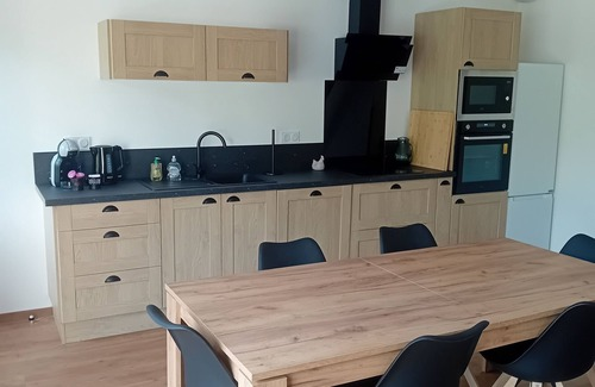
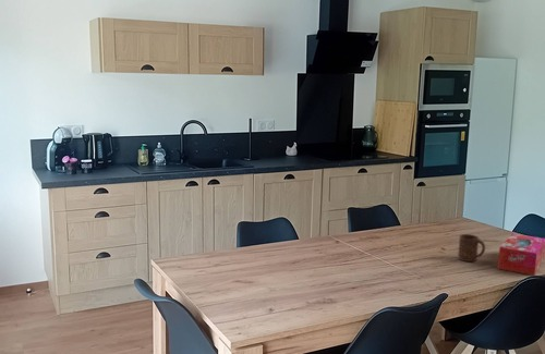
+ tissue box [497,233,545,277]
+ cup [457,233,486,263]
